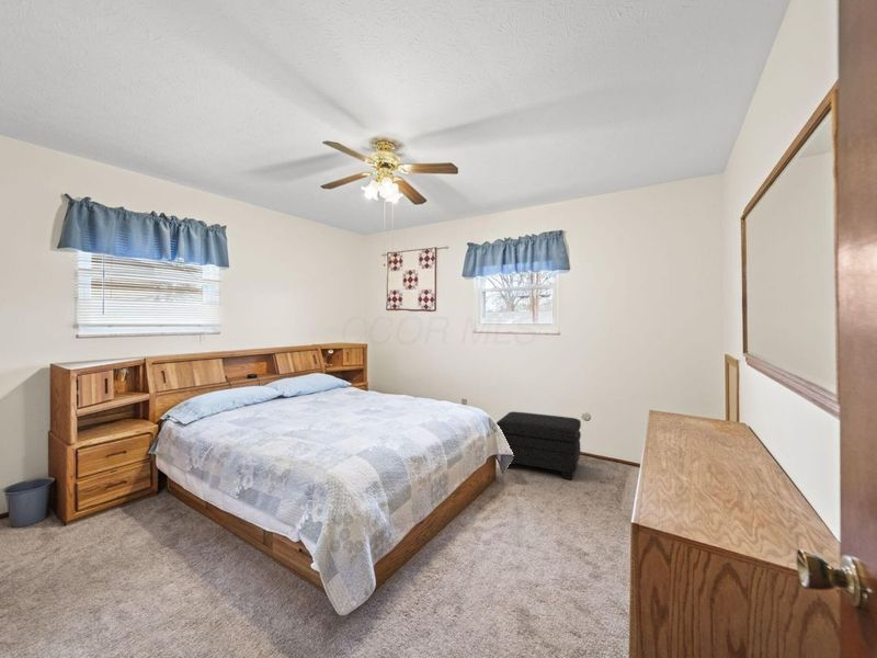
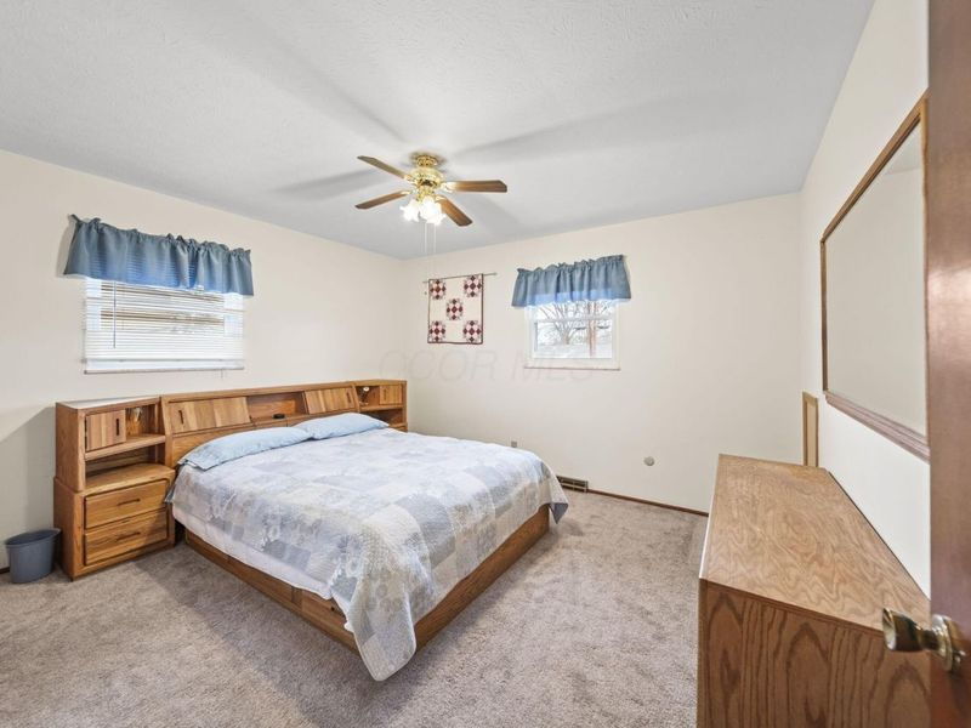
- ottoman [496,410,582,481]
